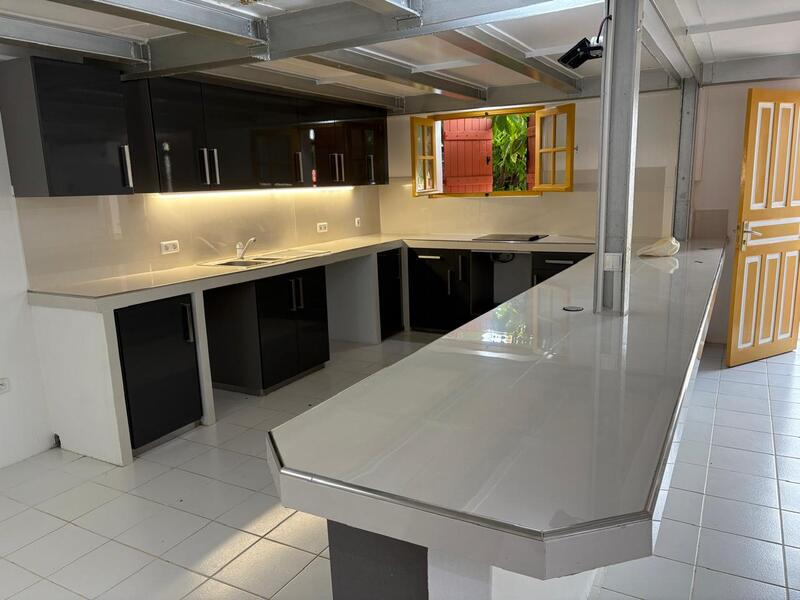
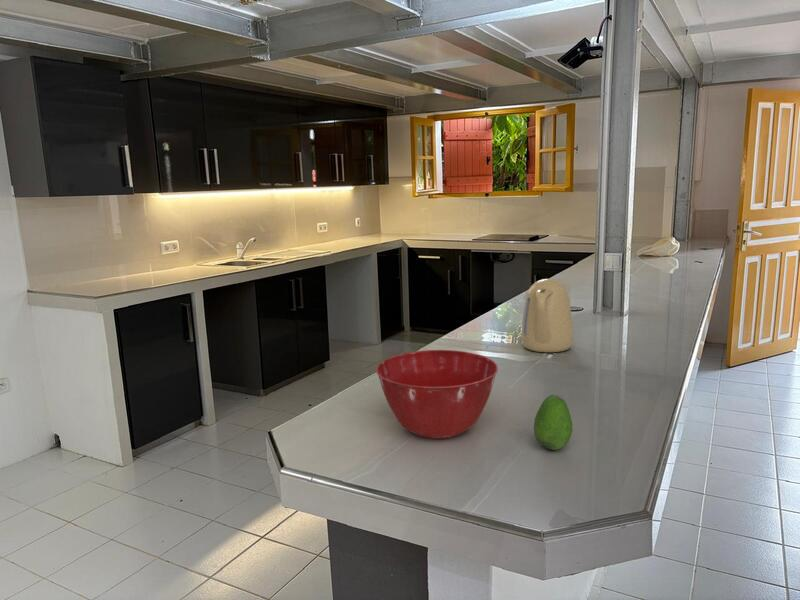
+ mixing bowl [375,349,499,440]
+ kettle [521,278,574,353]
+ fruit [533,394,574,451]
